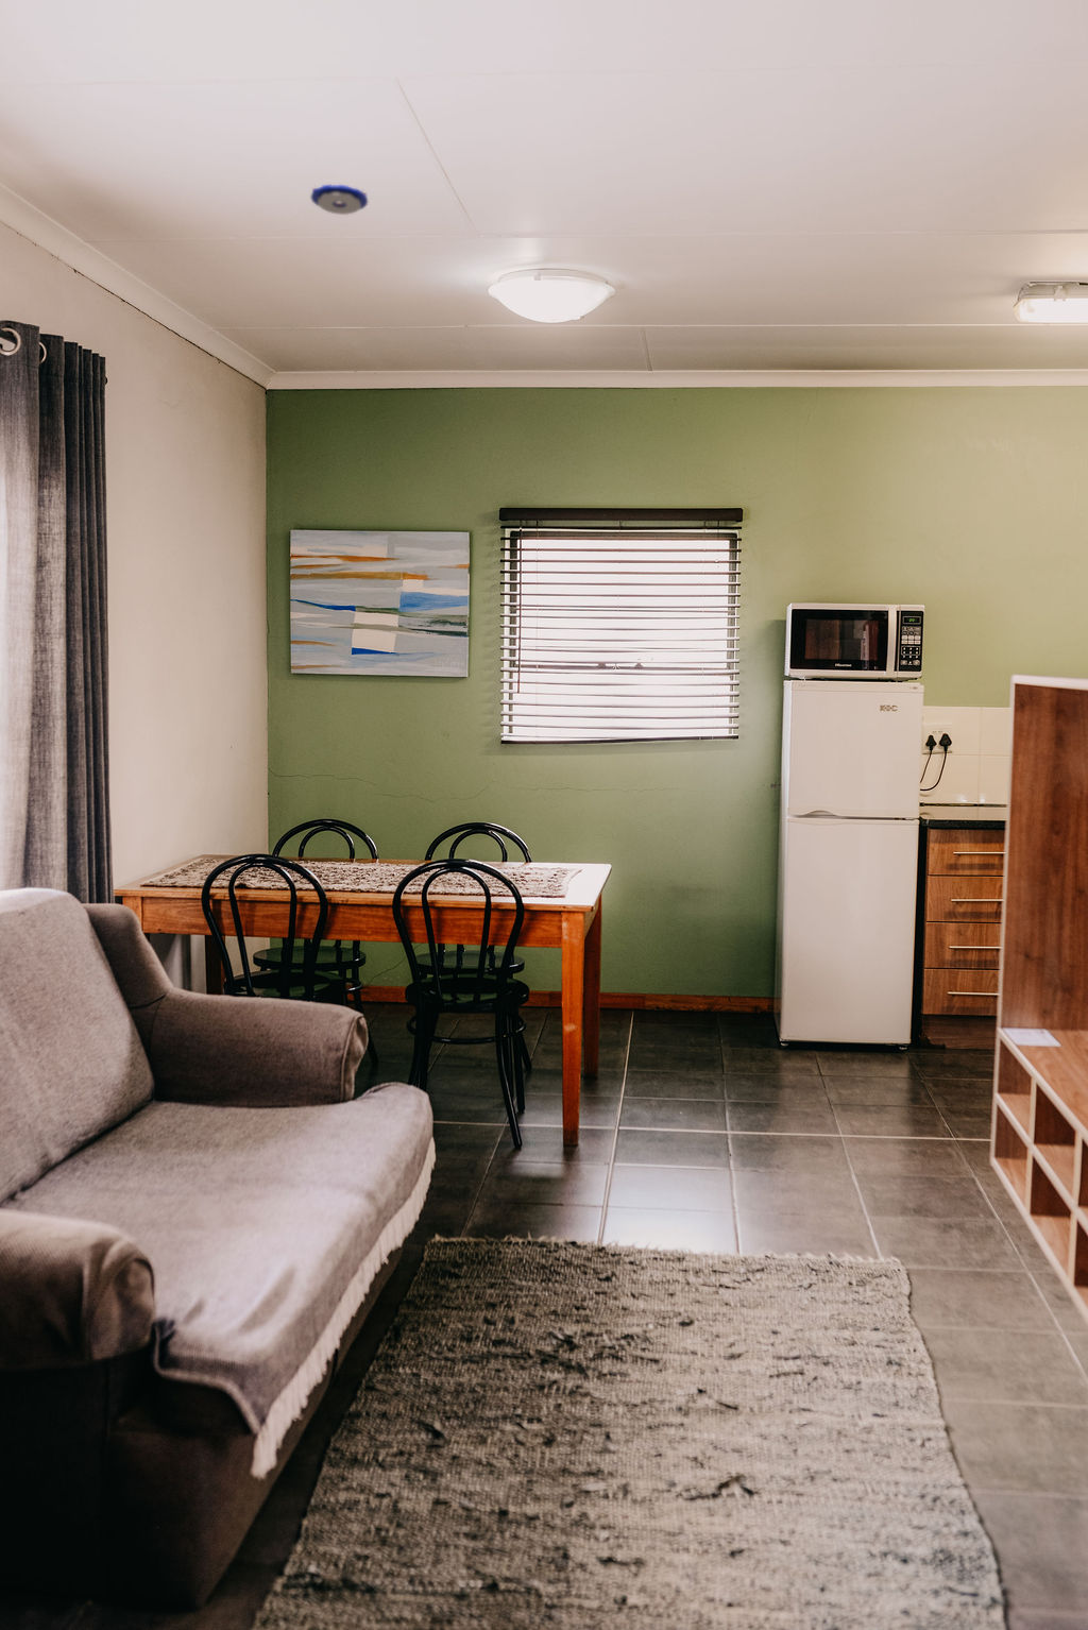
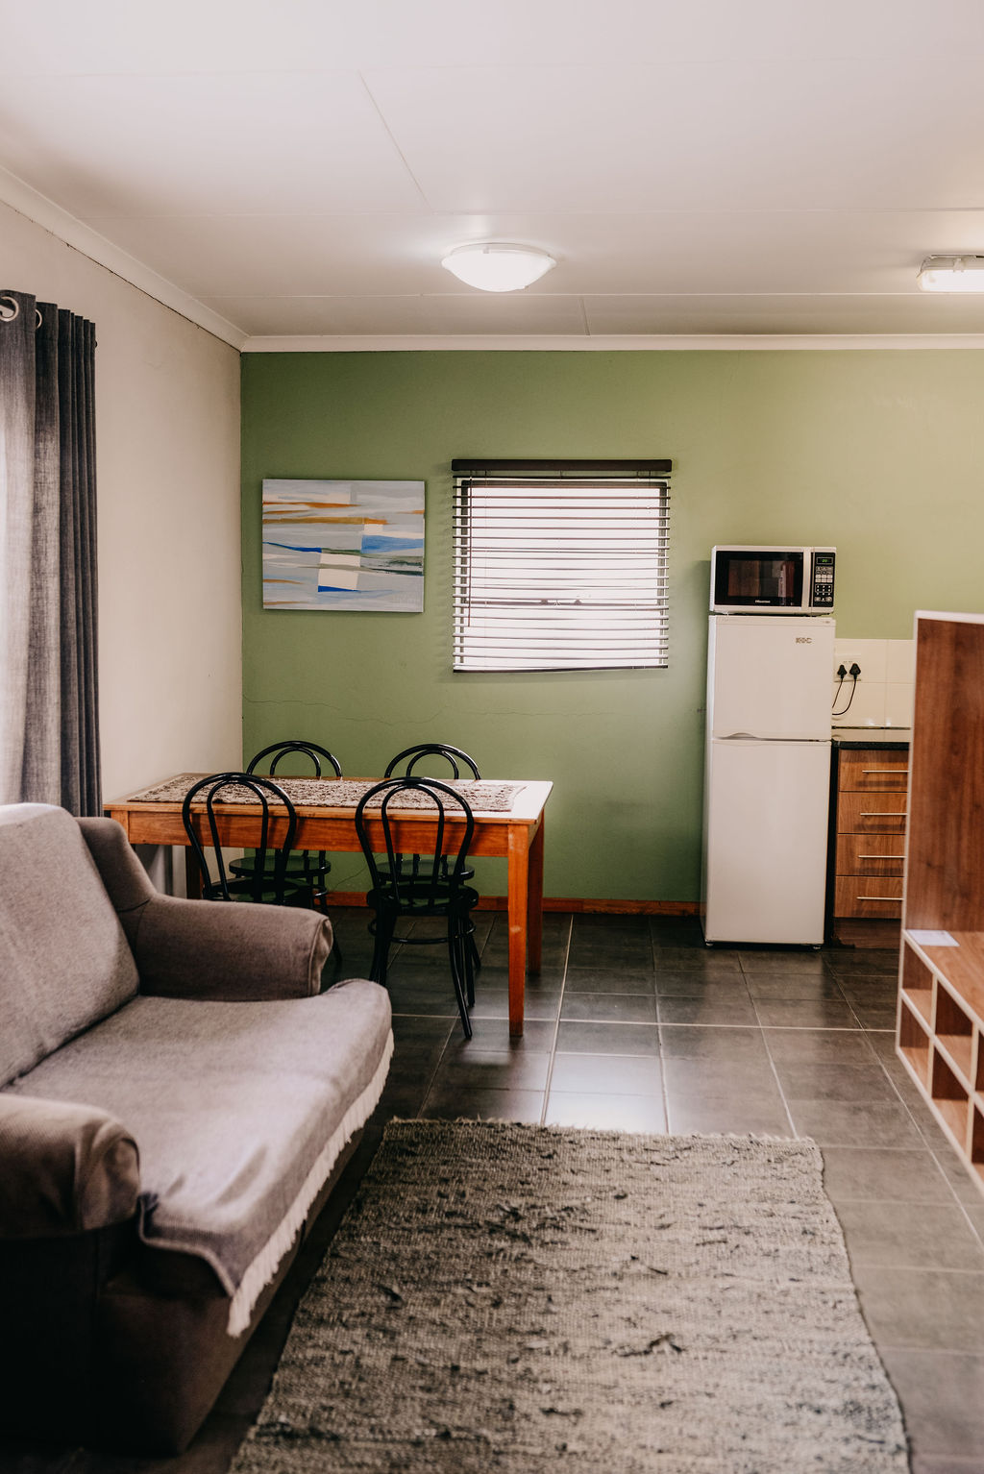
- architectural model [310,183,369,216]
